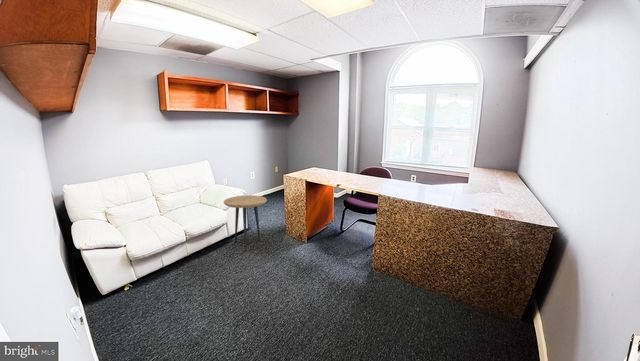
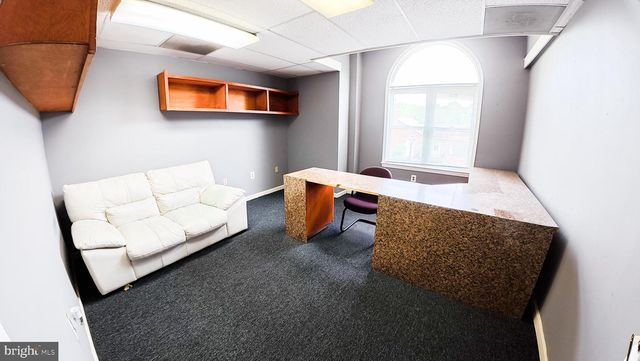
- side table [223,194,268,253]
